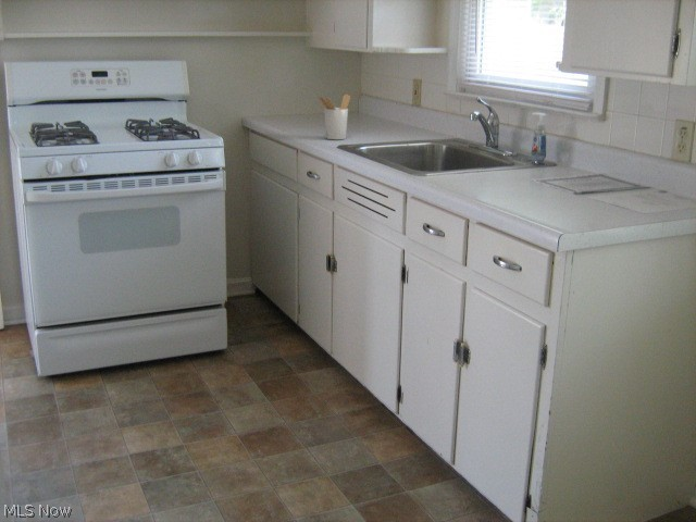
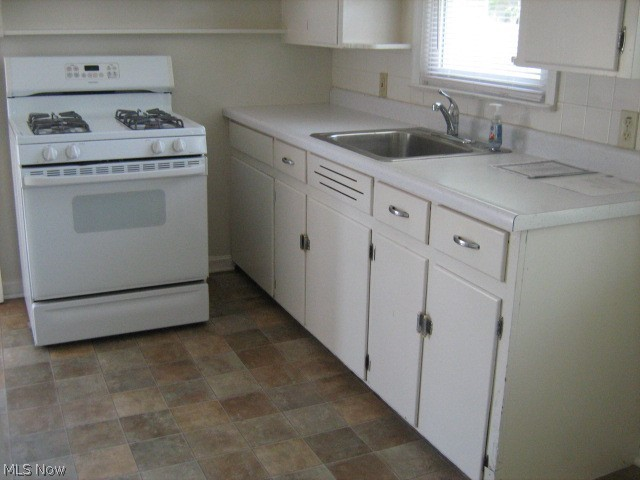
- utensil holder [316,94,351,140]
